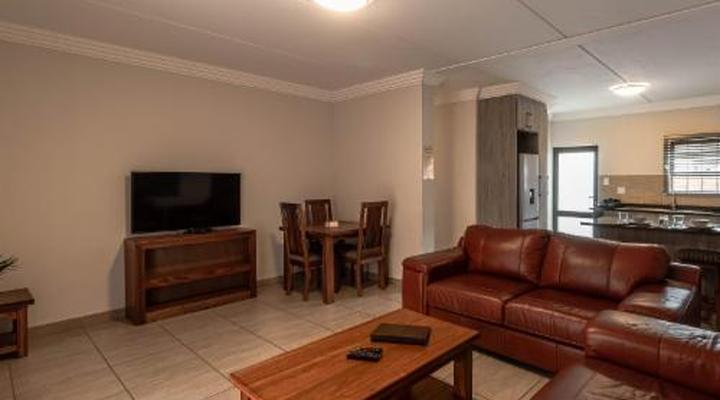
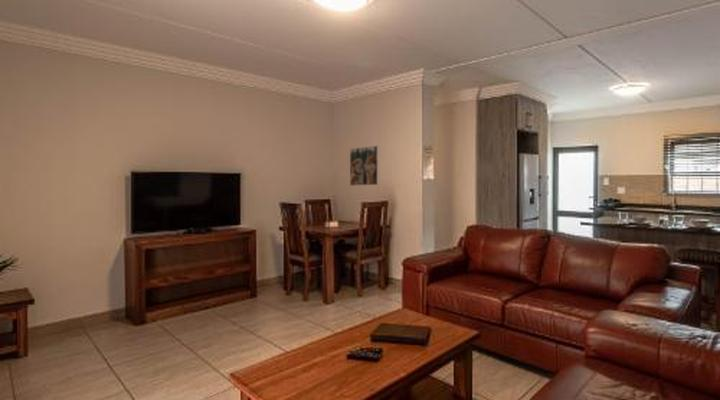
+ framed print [349,145,380,187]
